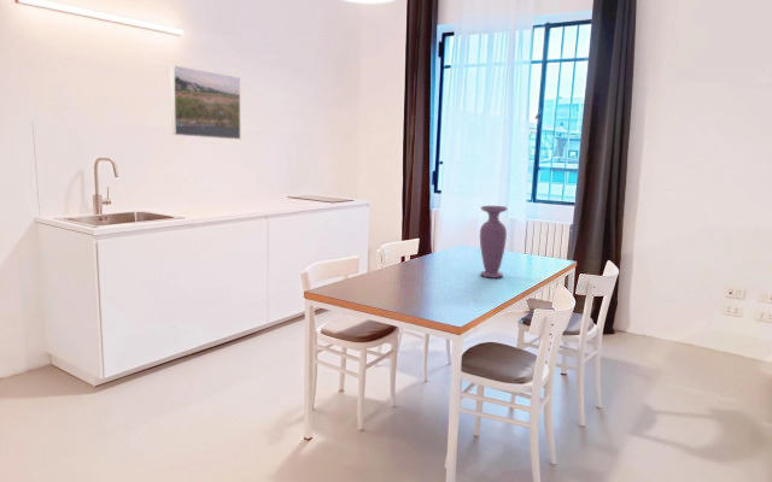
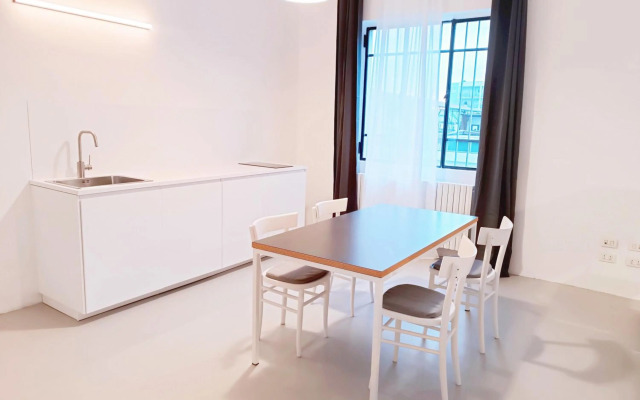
- vase [479,205,509,278]
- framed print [169,64,241,141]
